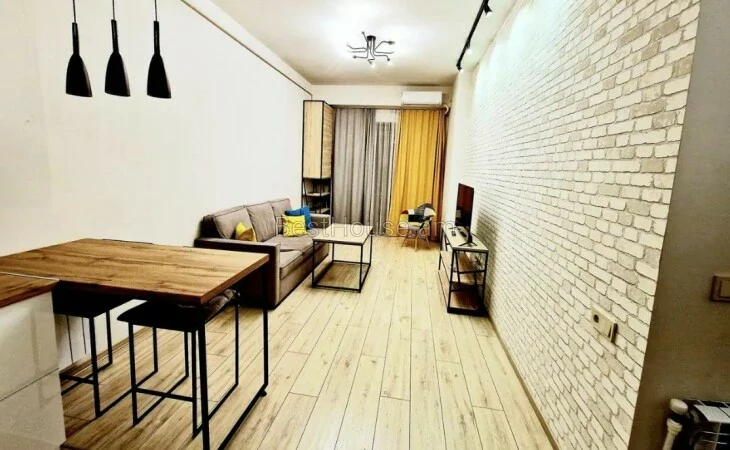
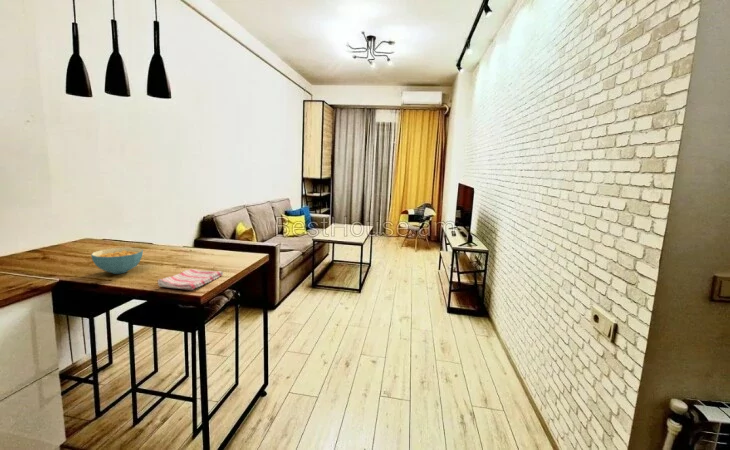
+ dish towel [157,268,224,291]
+ cereal bowl [90,247,144,275]
